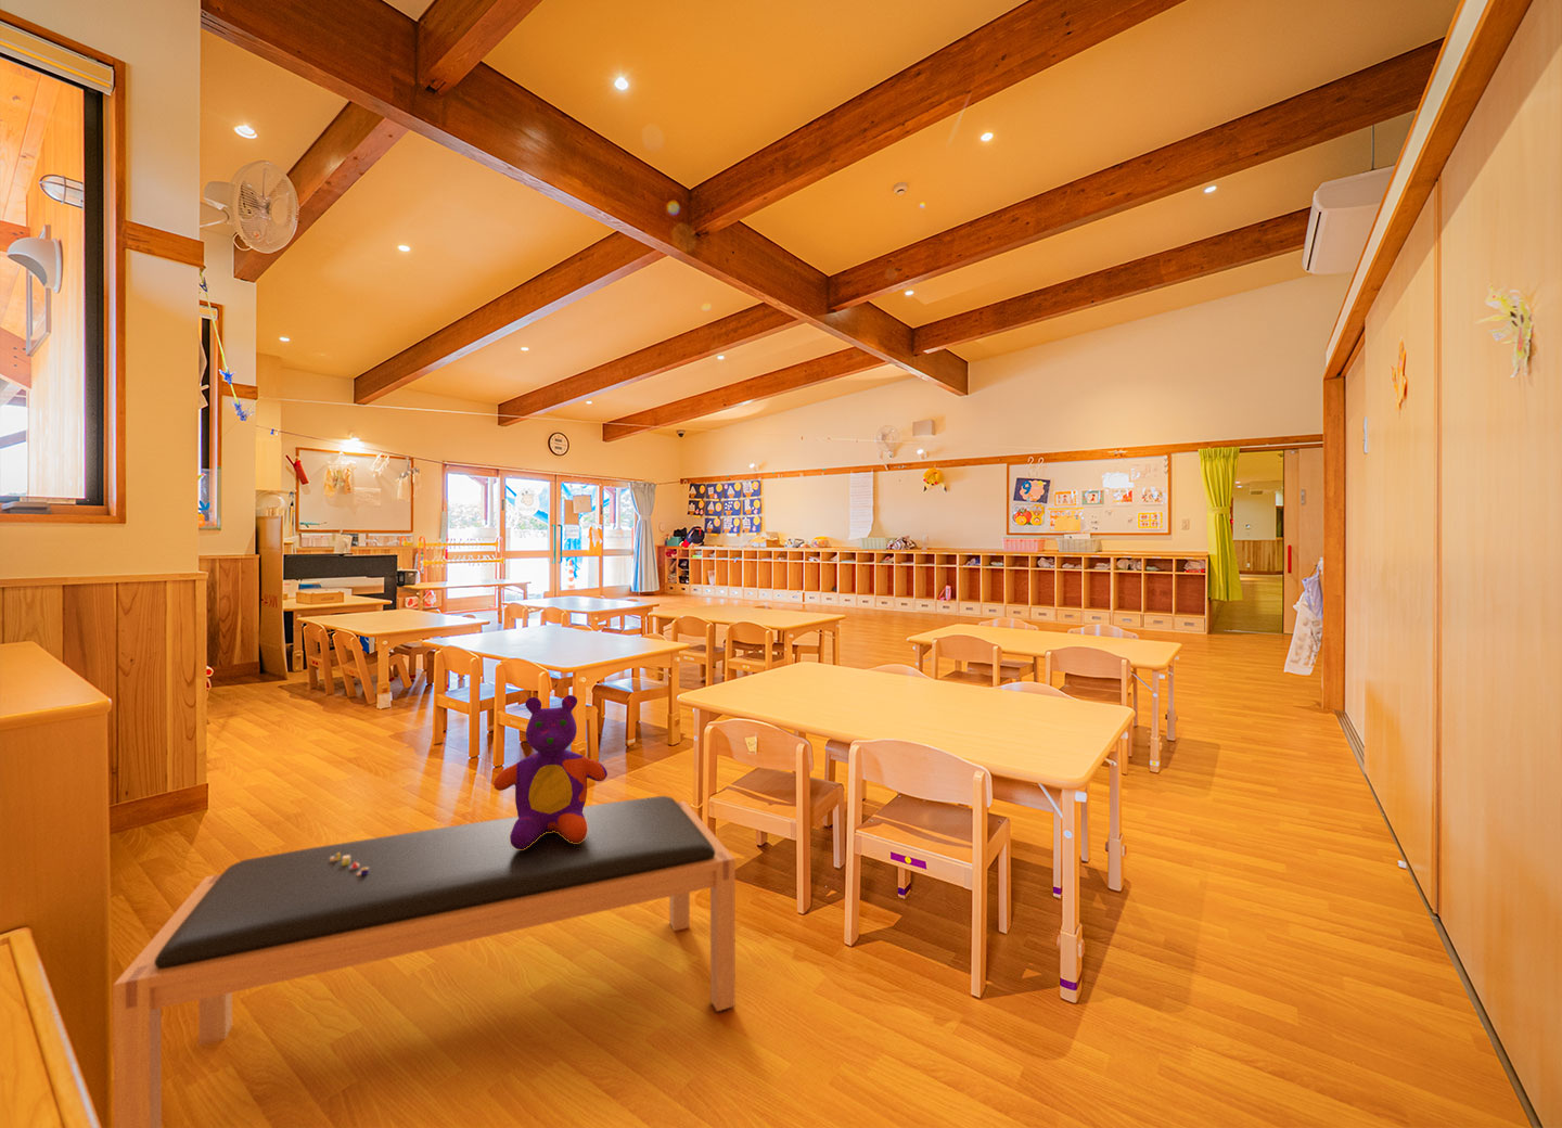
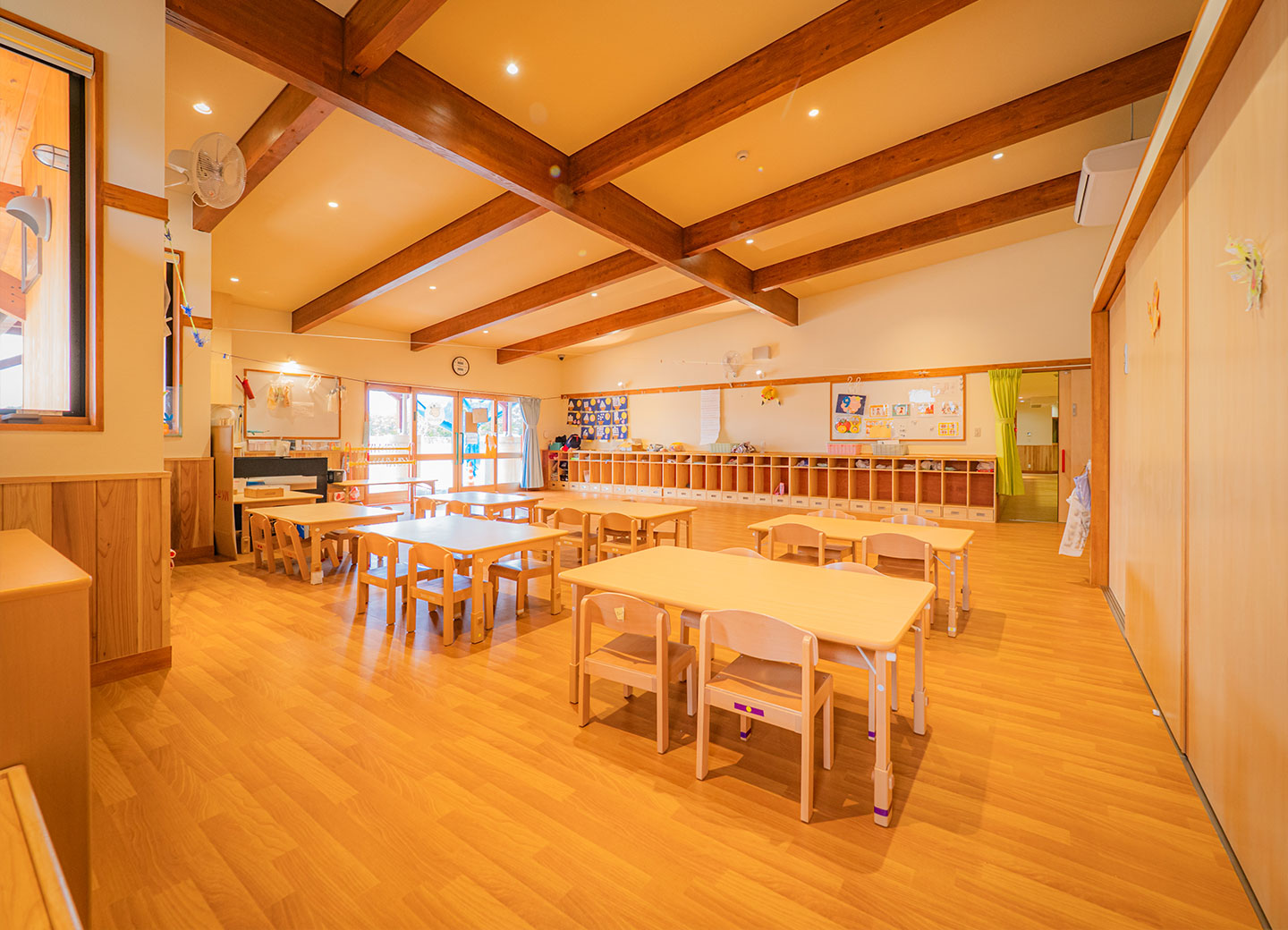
- stuffed bear [492,694,609,849]
- toy block set [330,853,369,876]
- bench [112,794,736,1128]
